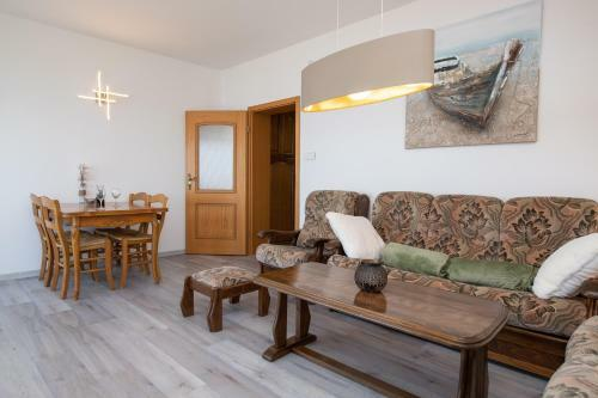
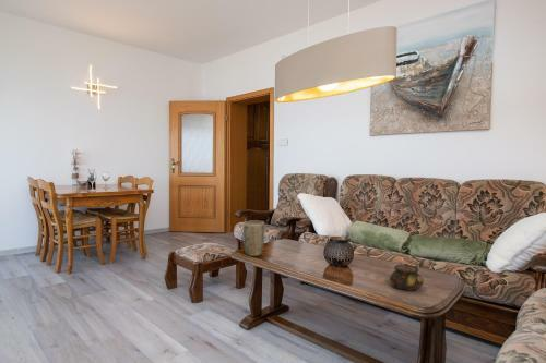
+ plant pot [242,220,265,257]
+ teapot [389,262,425,291]
